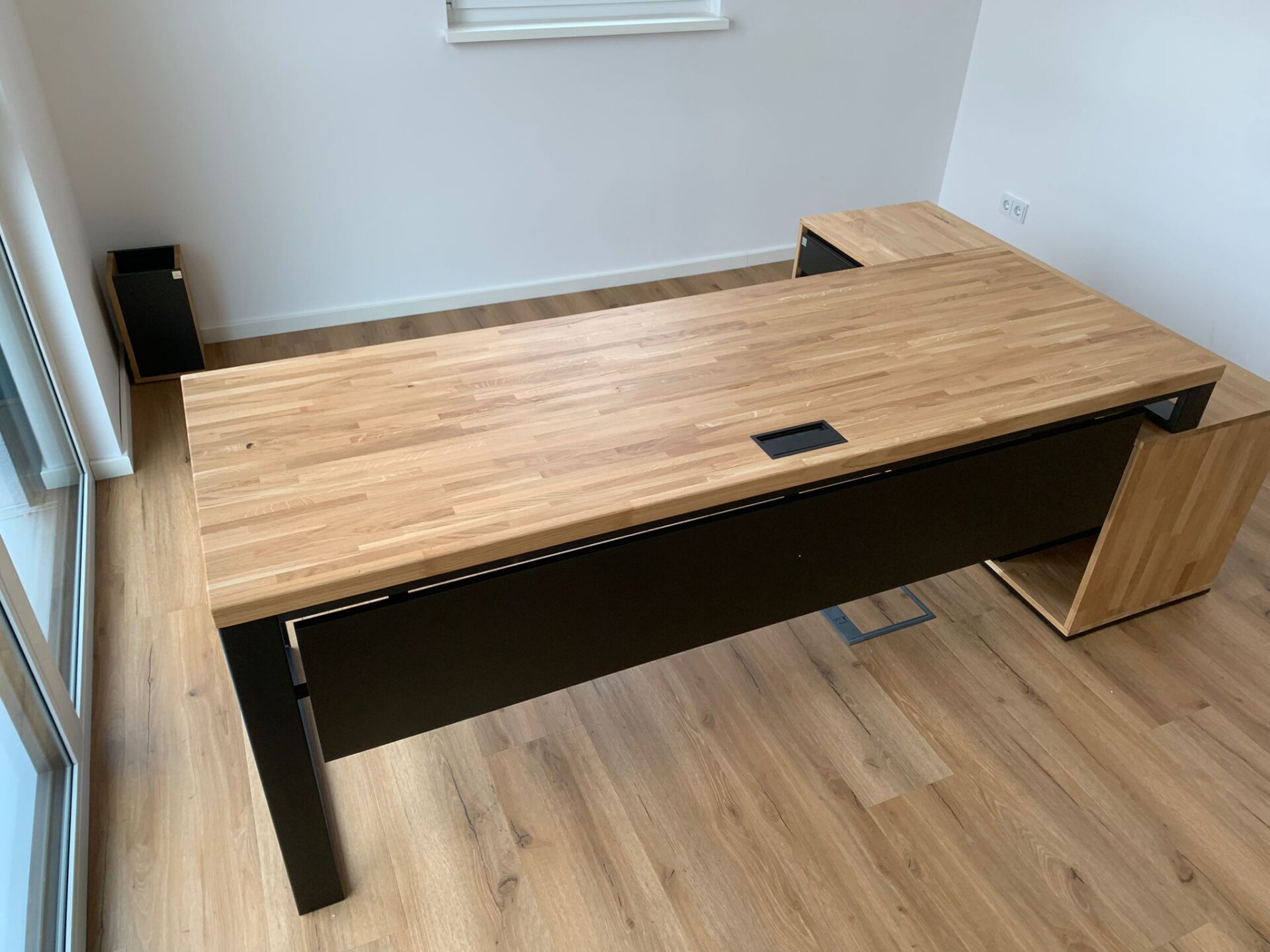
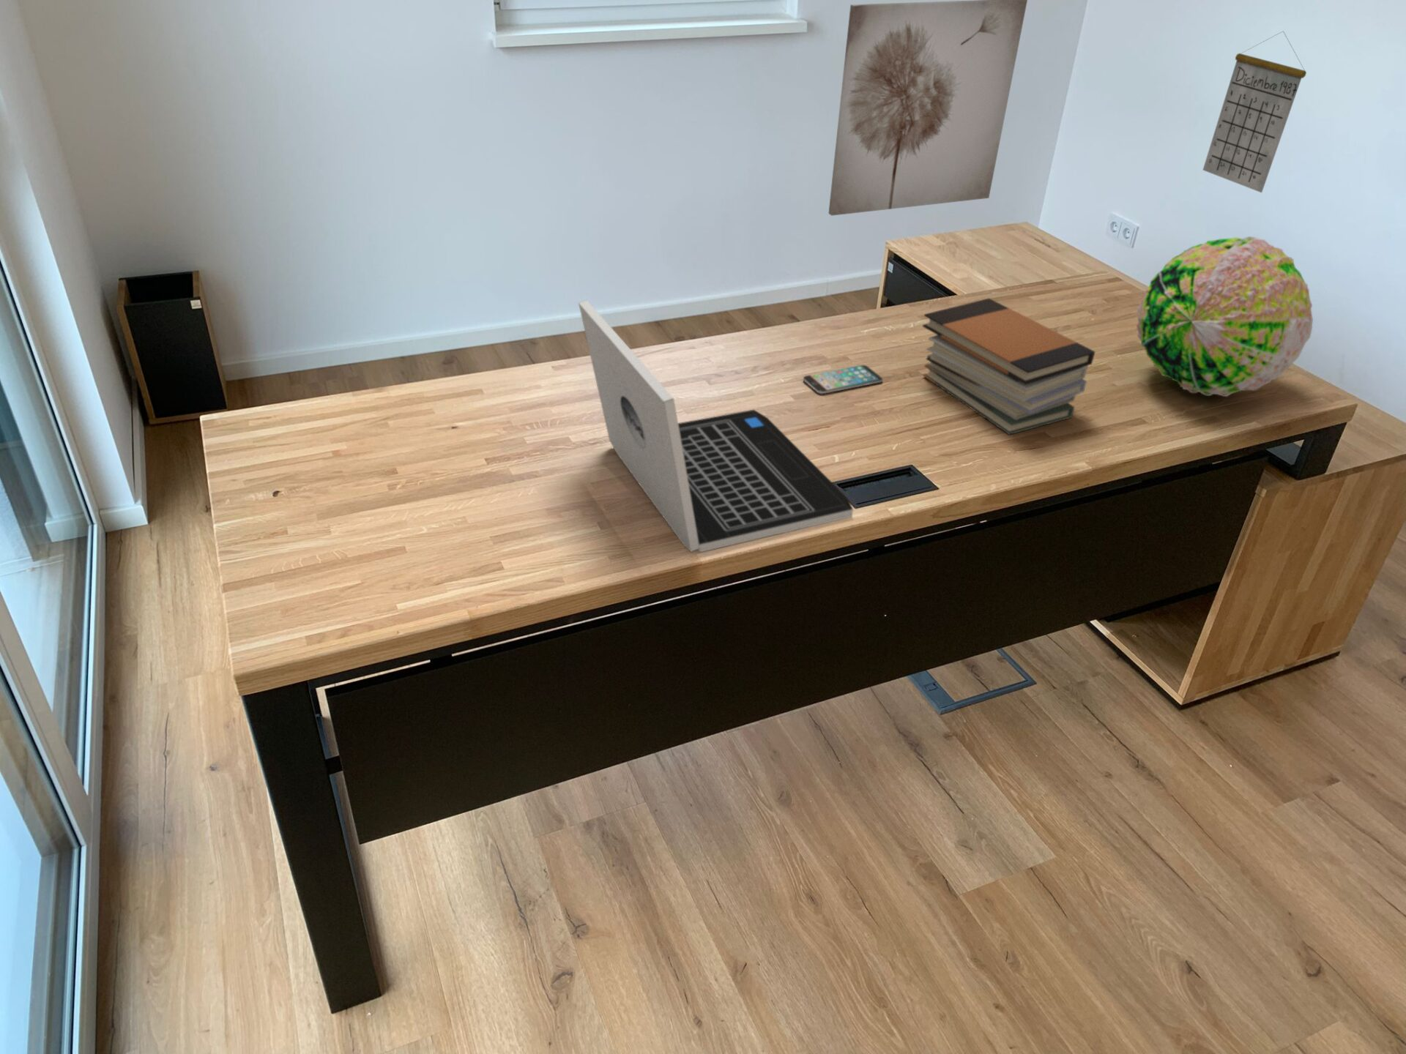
+ decorative ball [1136,236,1314,397]
+ laptop [578,299,854,552]
+ smartphone [803,364,883,394]
+ wall art [827,0,1028,217]
+ calendar [1202,30,1307,194]
+ book stack [922,297,1096,435]
